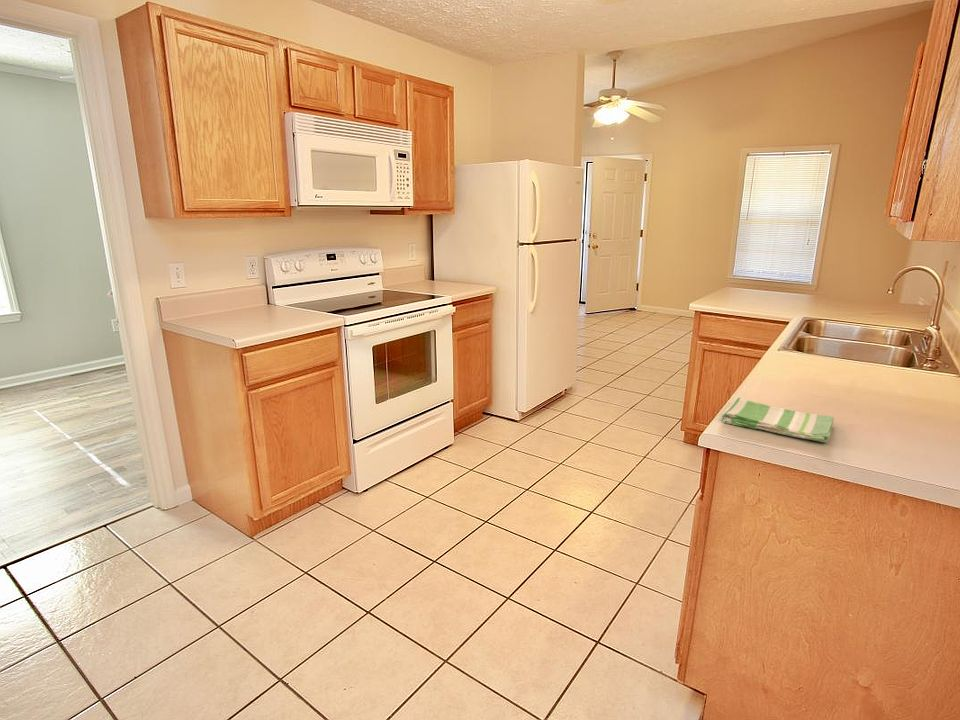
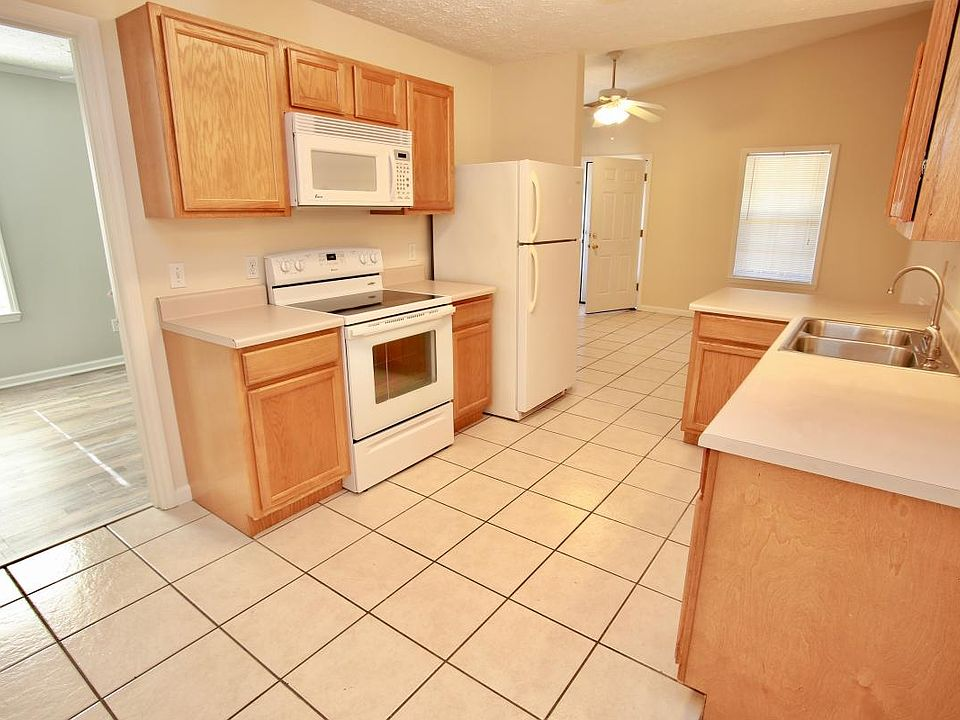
- dish towel [720,396,835,443]
